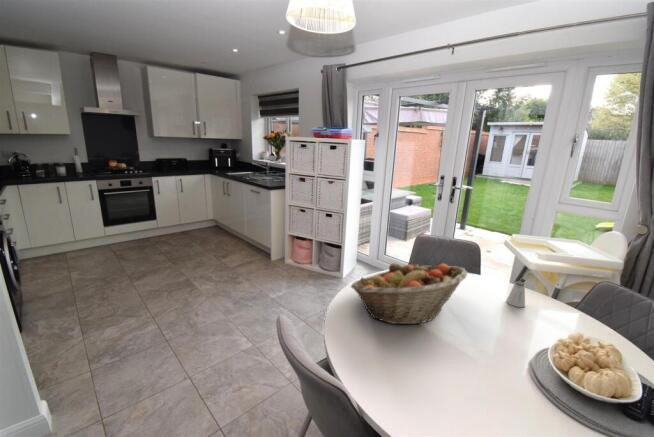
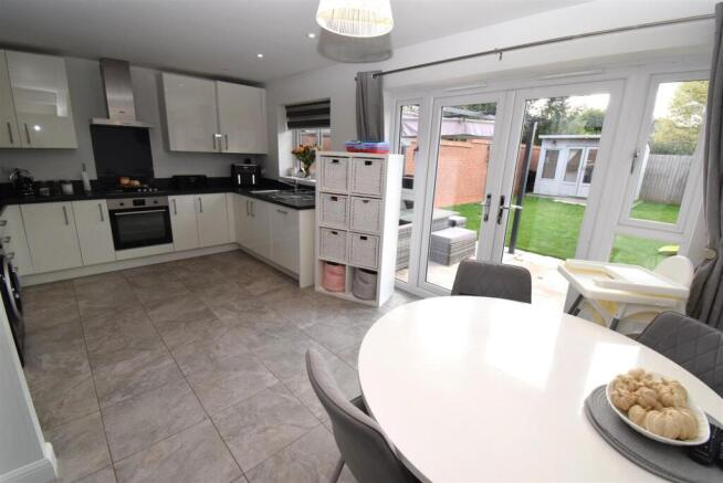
- saltshaker [506,280,527,308]
- fruit basket [349,262,468,325]
